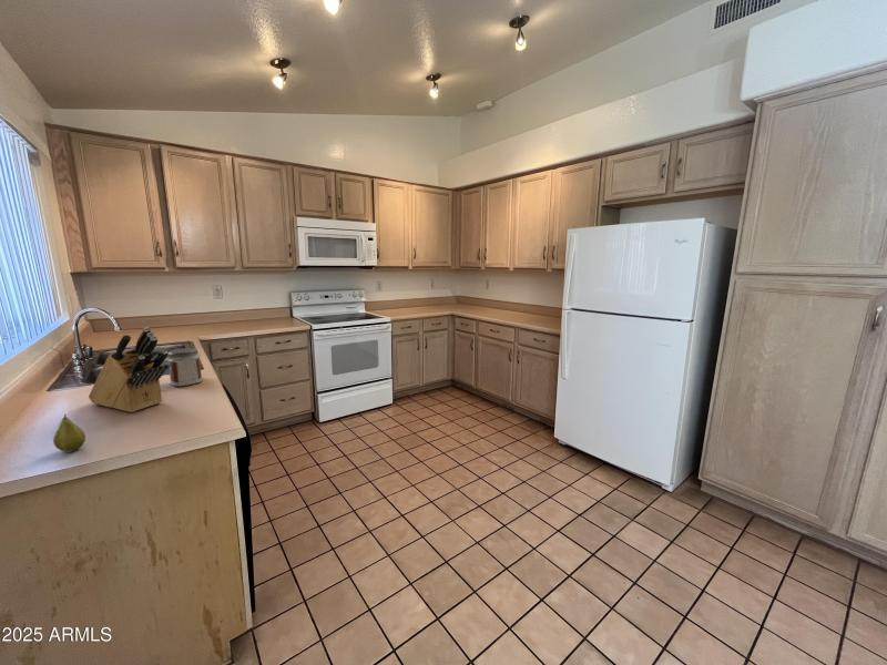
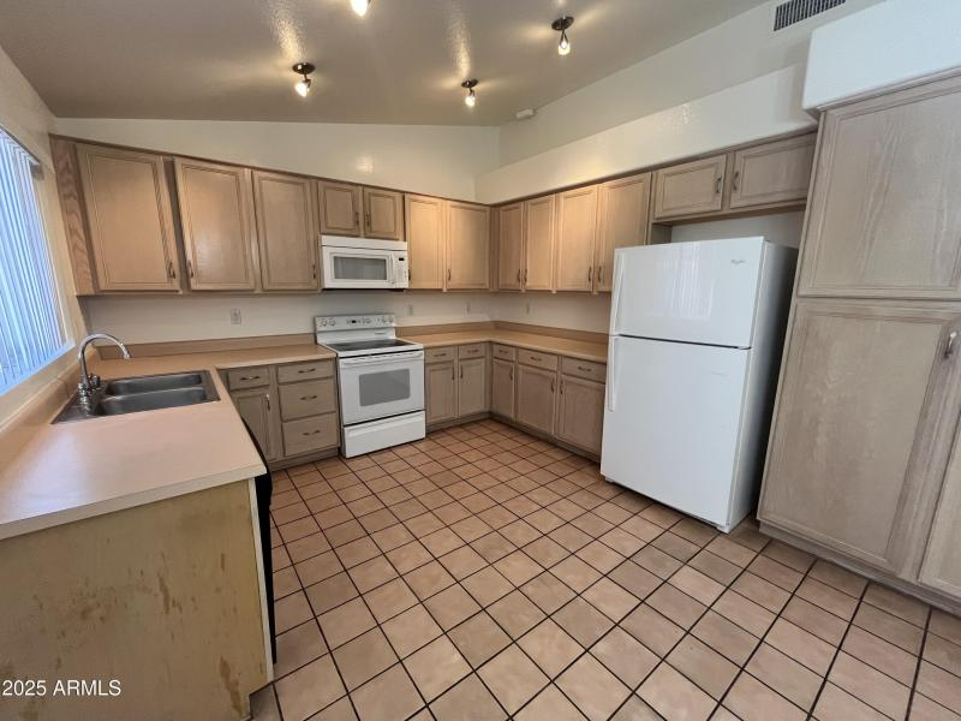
- jar [166,347,204,387]
- fruit [52,413,86,453]
- knife block [88,326,170,413]
